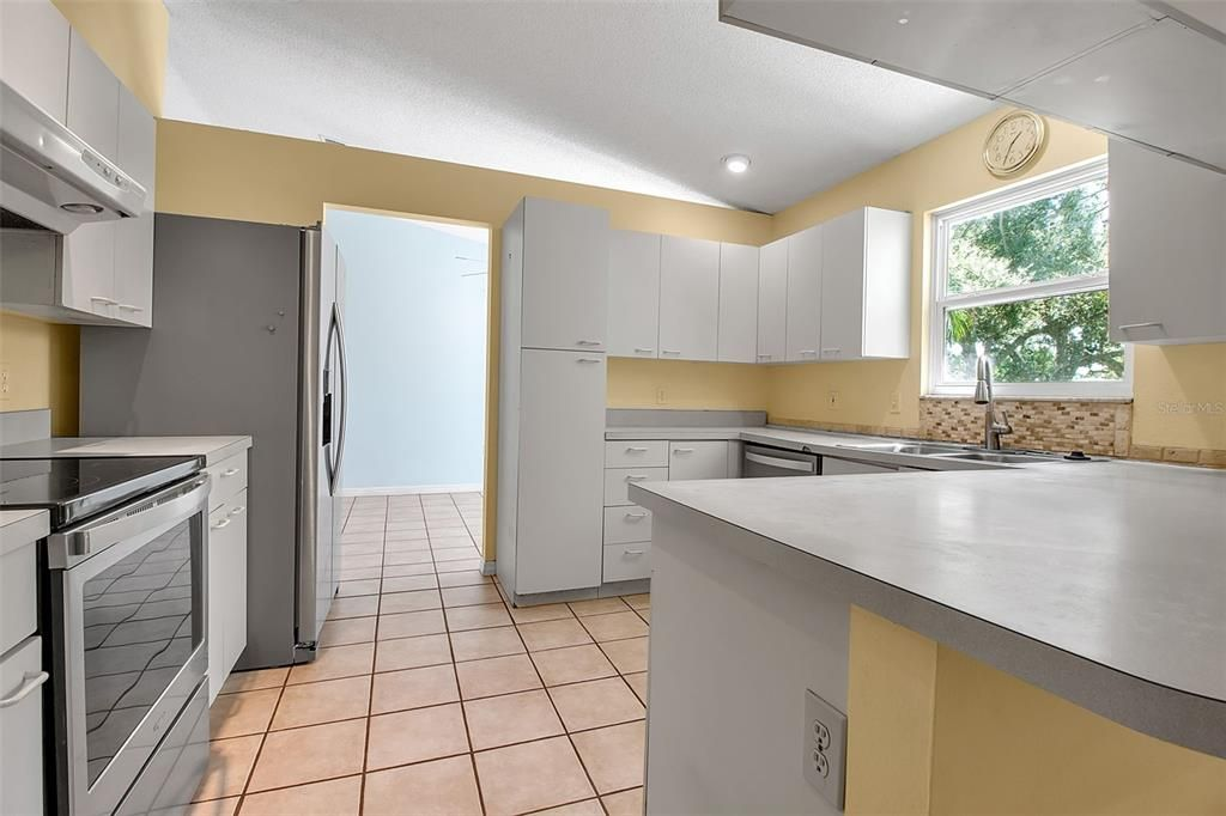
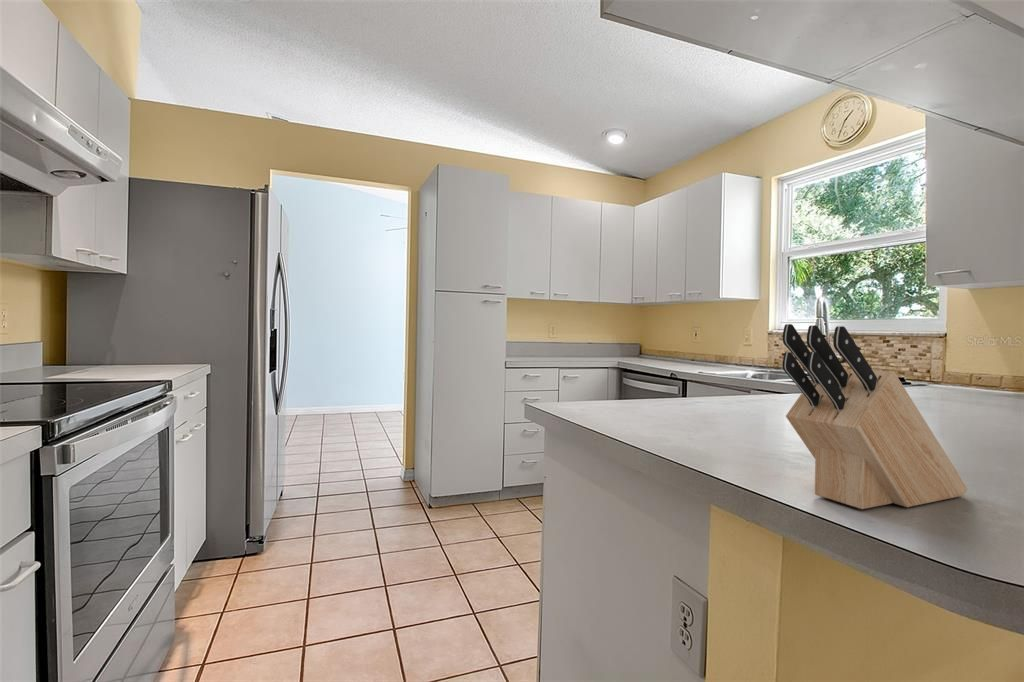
+ knife block [781,323,969,510]
